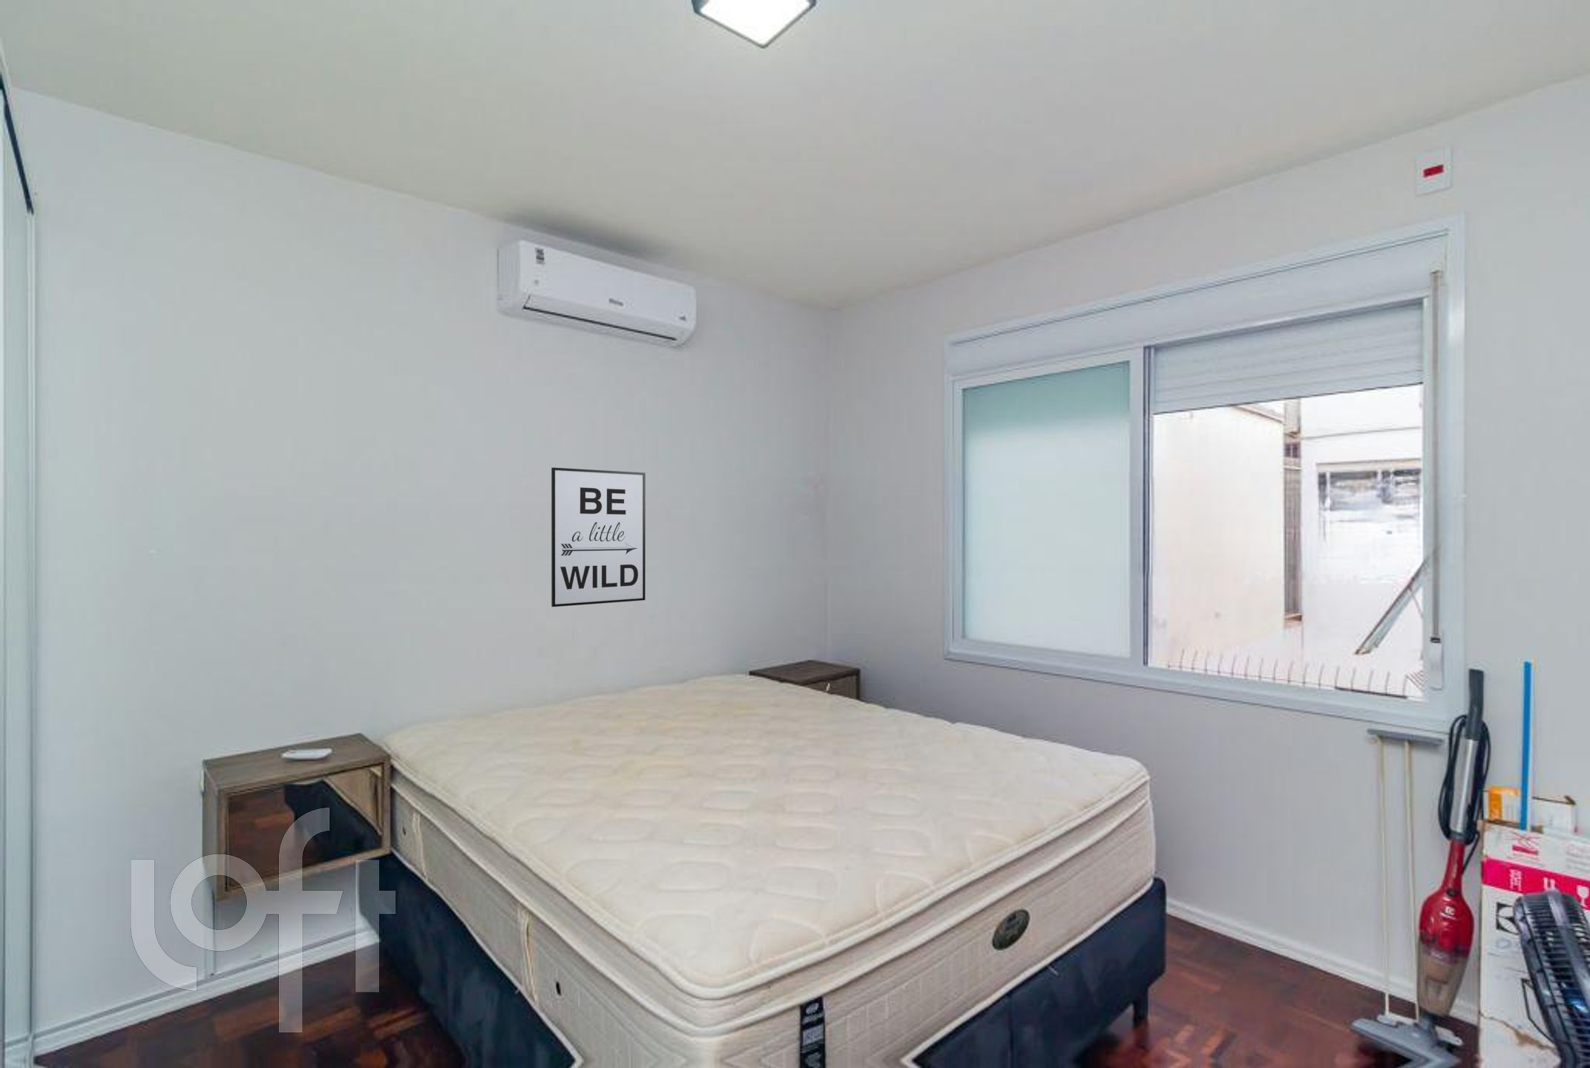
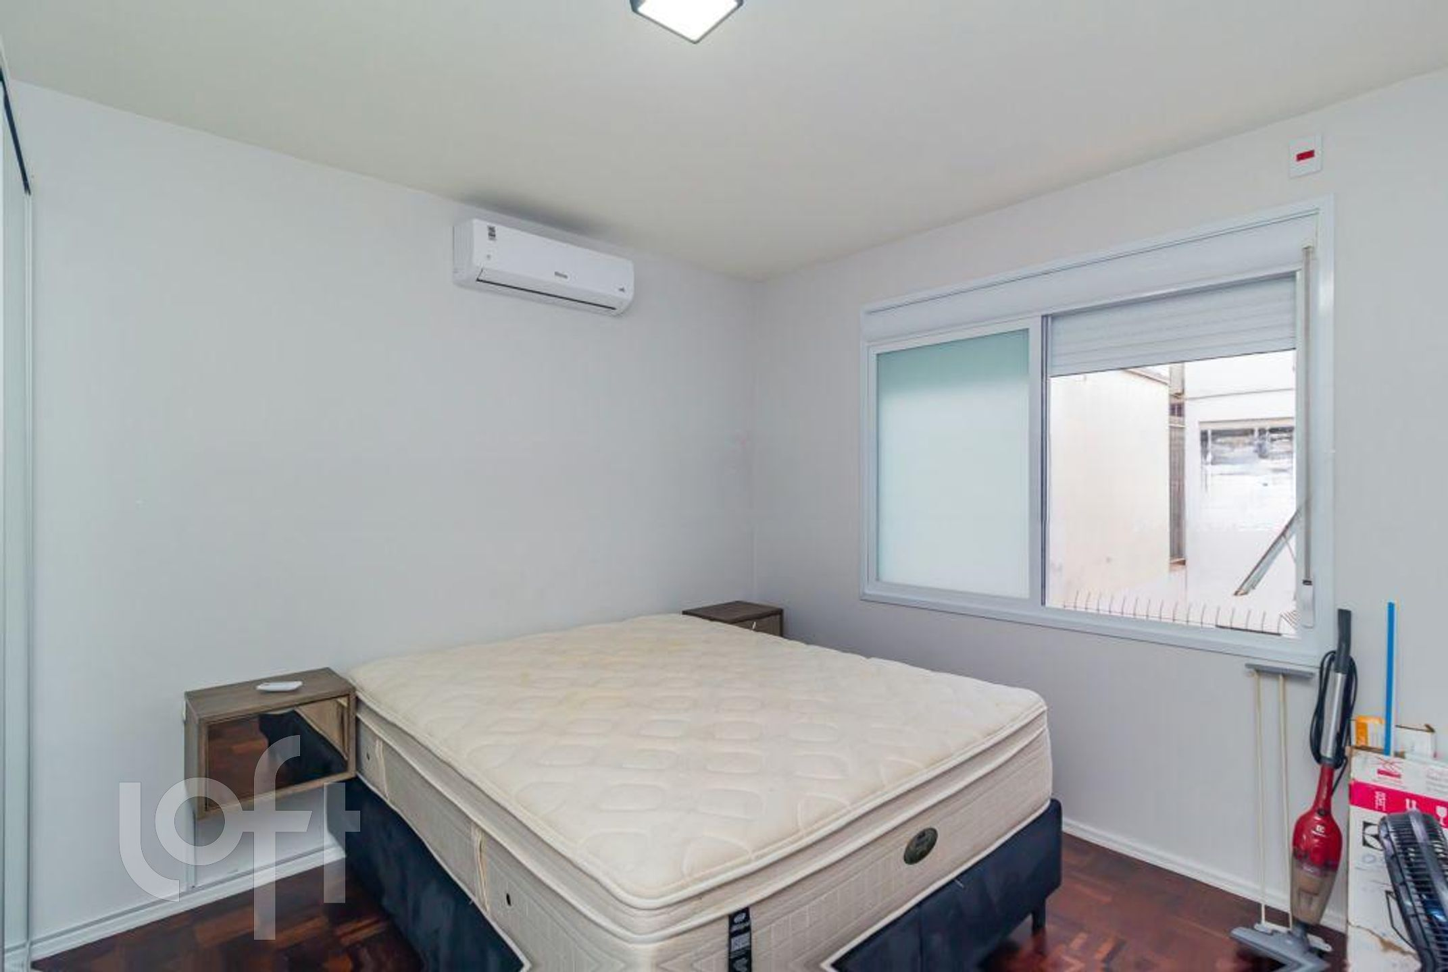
- wall art [551,466,646,608]
